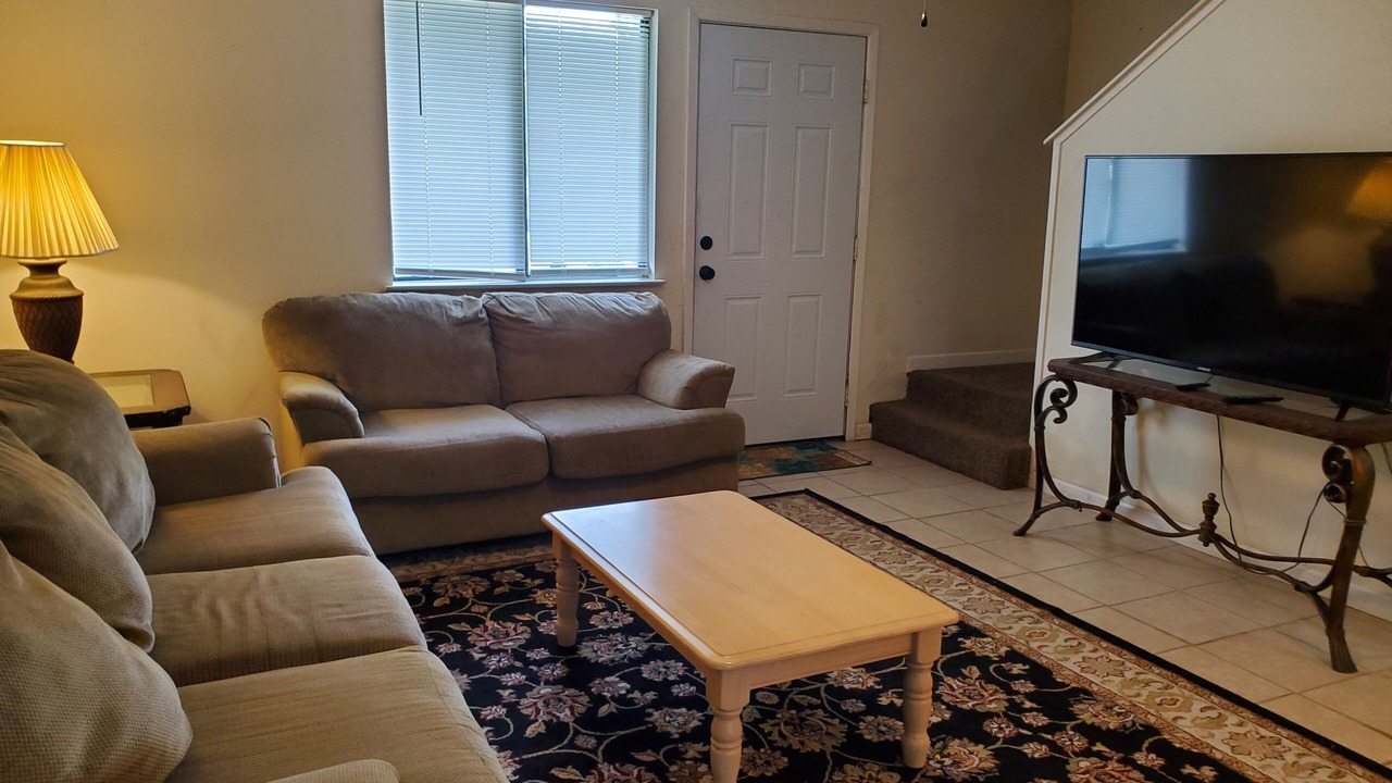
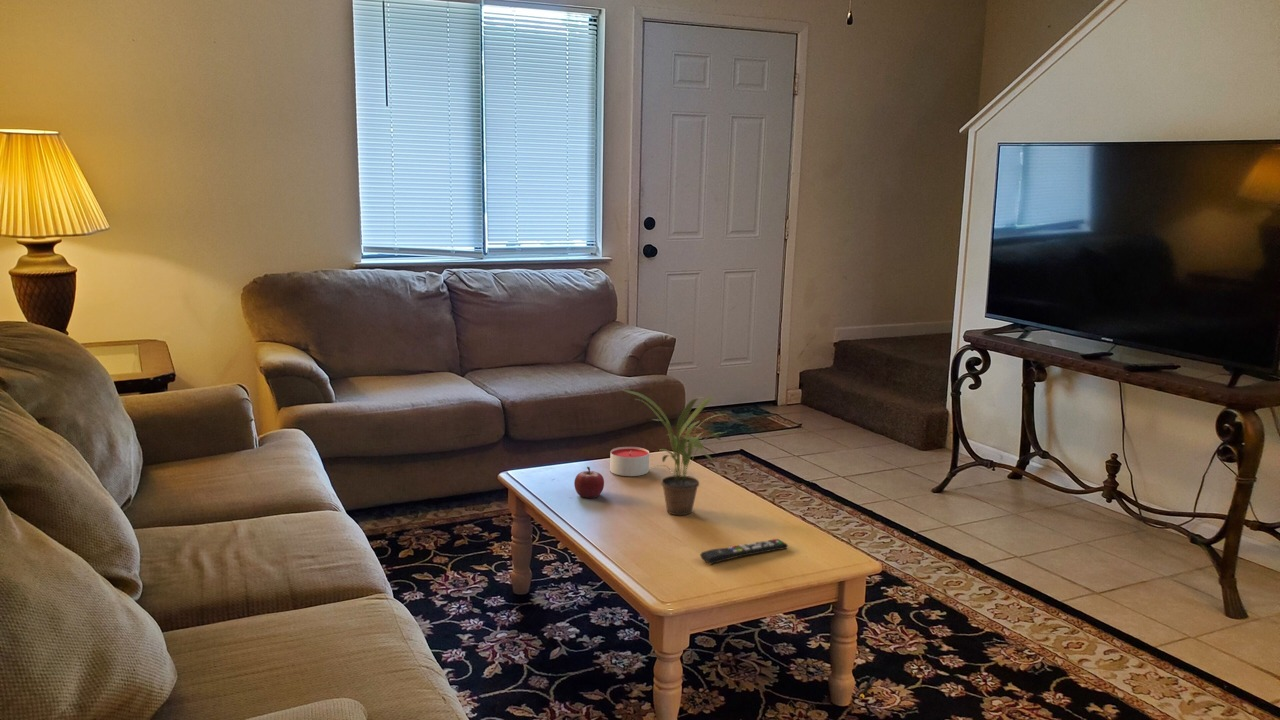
+ candle [609,446,650,477]
+ remote control [699,538,789,565]
+ fruit [573,466,605,499]
+ potted plant [620,388,726,516]
